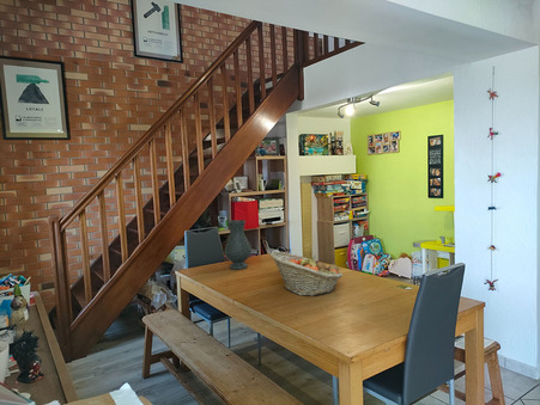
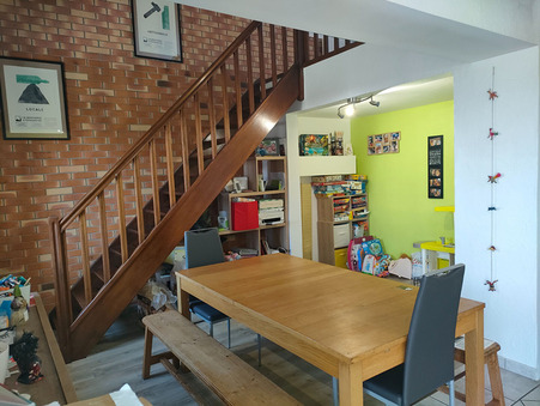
- vase [224,219,253,271]
- fruit basket [269,251,344,297]
